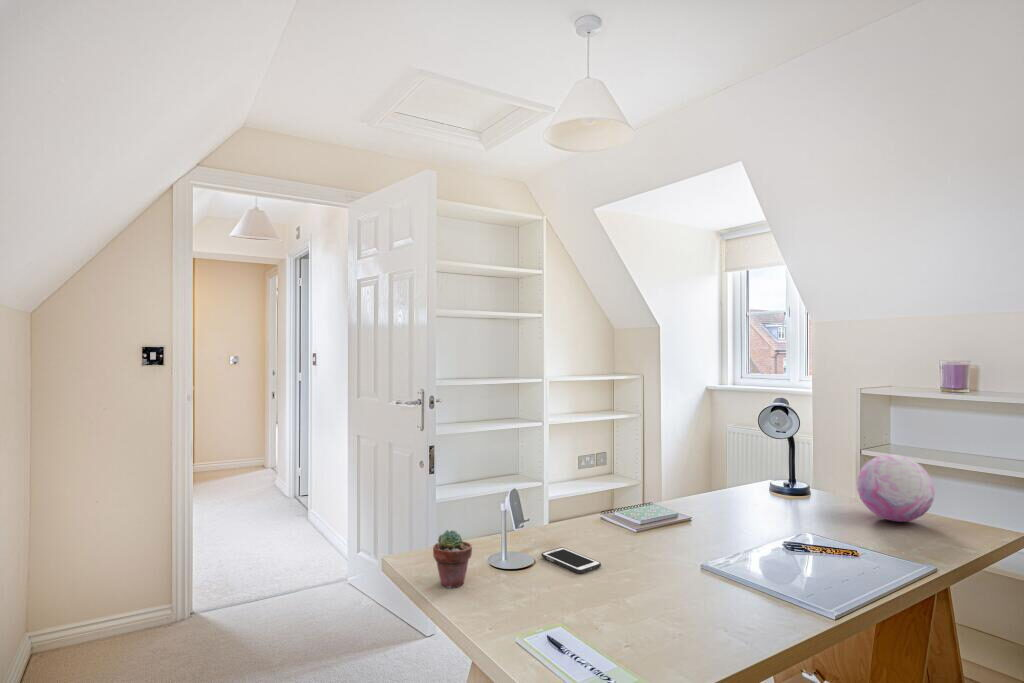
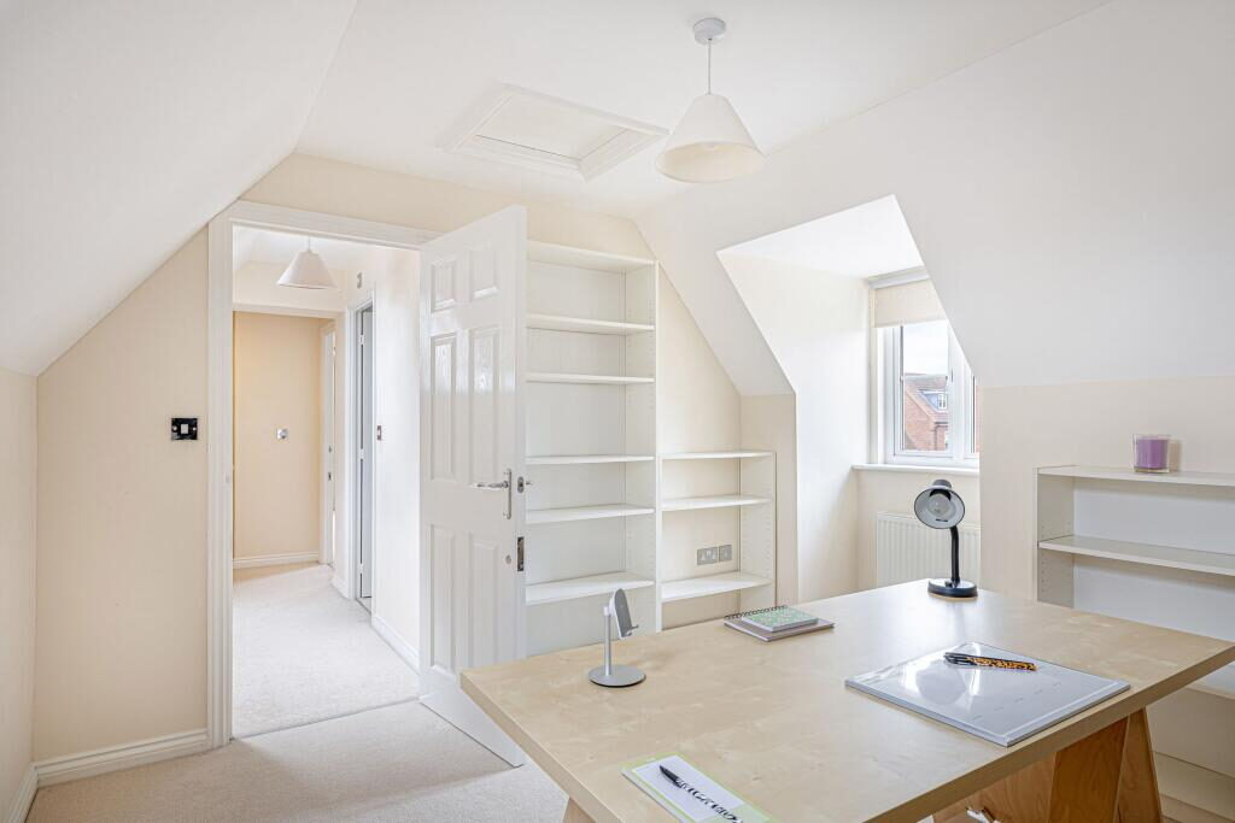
- potted succulent [432,529,473,589]
- decorative orb [856,454,935,523]
- cell phone [540,546,602,574]
